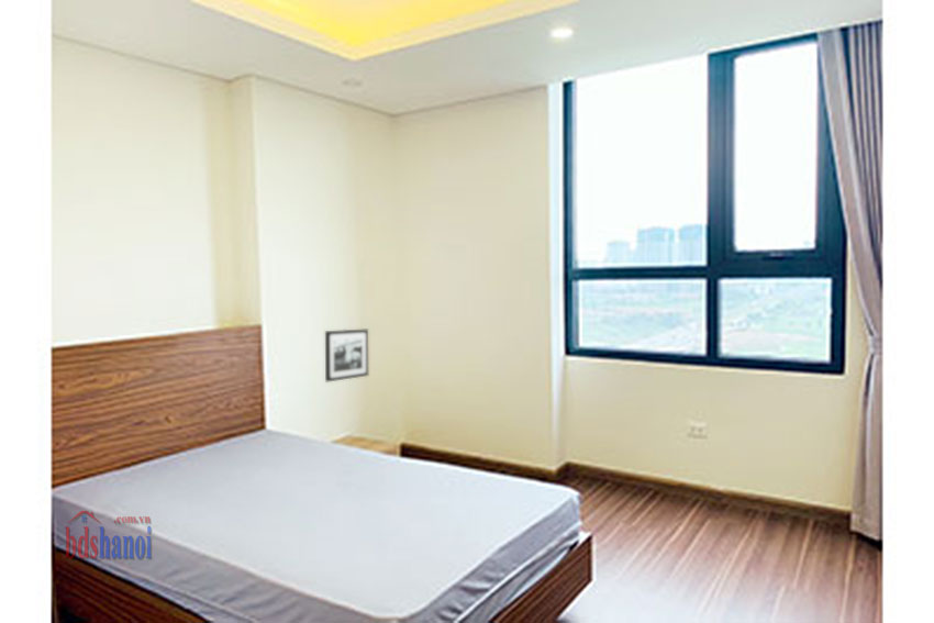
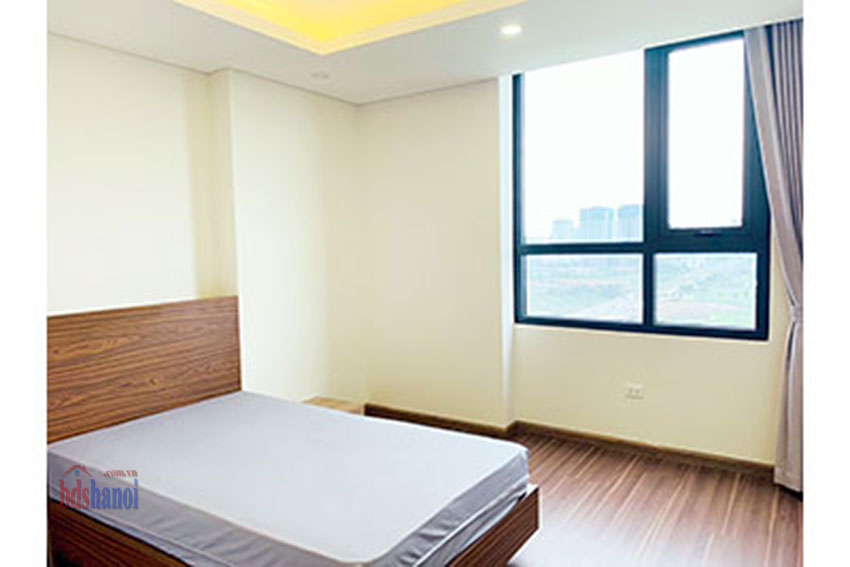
- picture frame [324,329,369,383]
